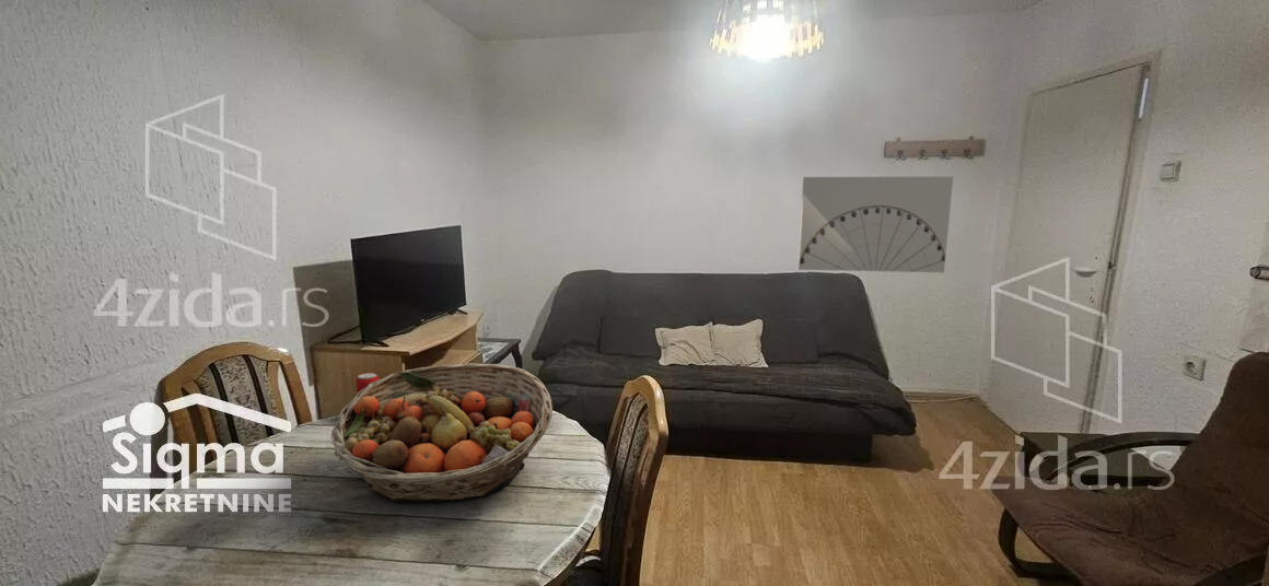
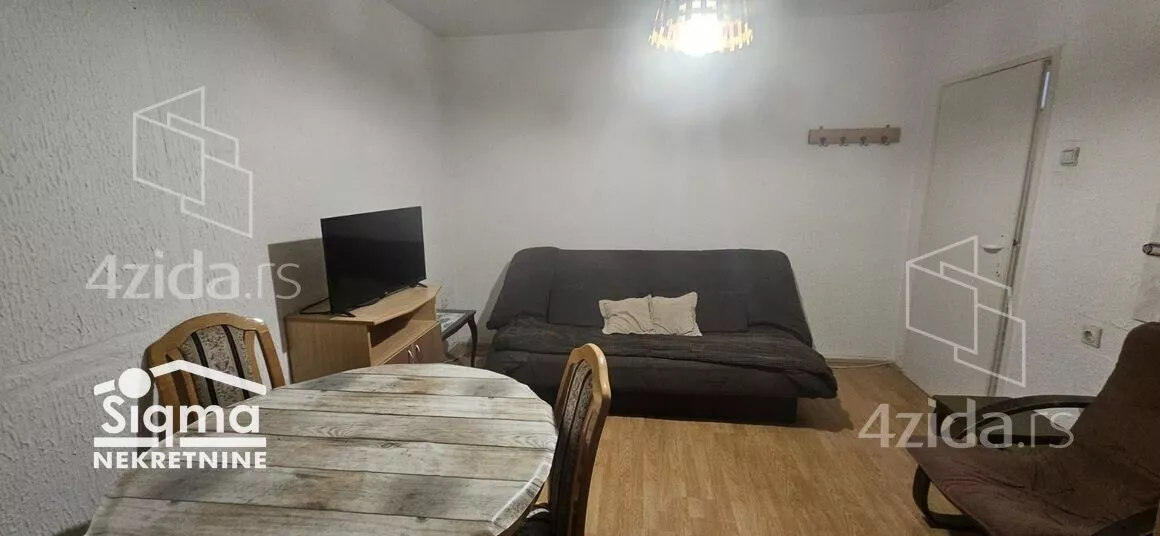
- wall art [798,176,954,273]
- fruit basket [330,362,554,503]
- beverage can [354,372,381,395]
